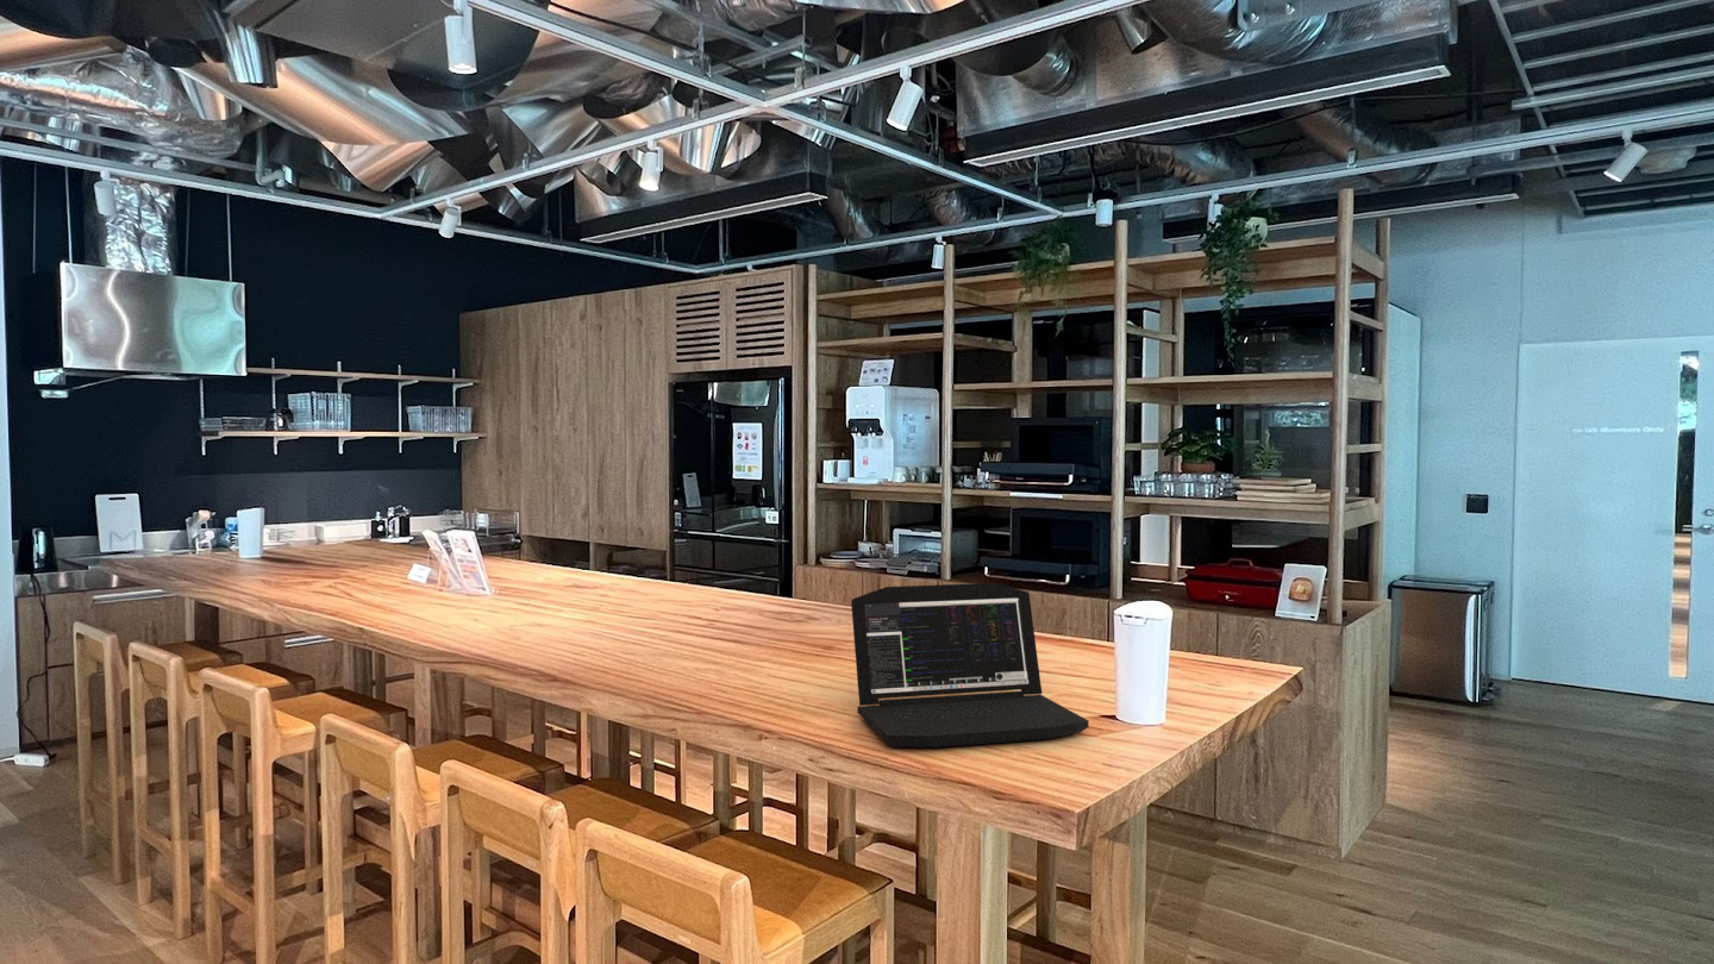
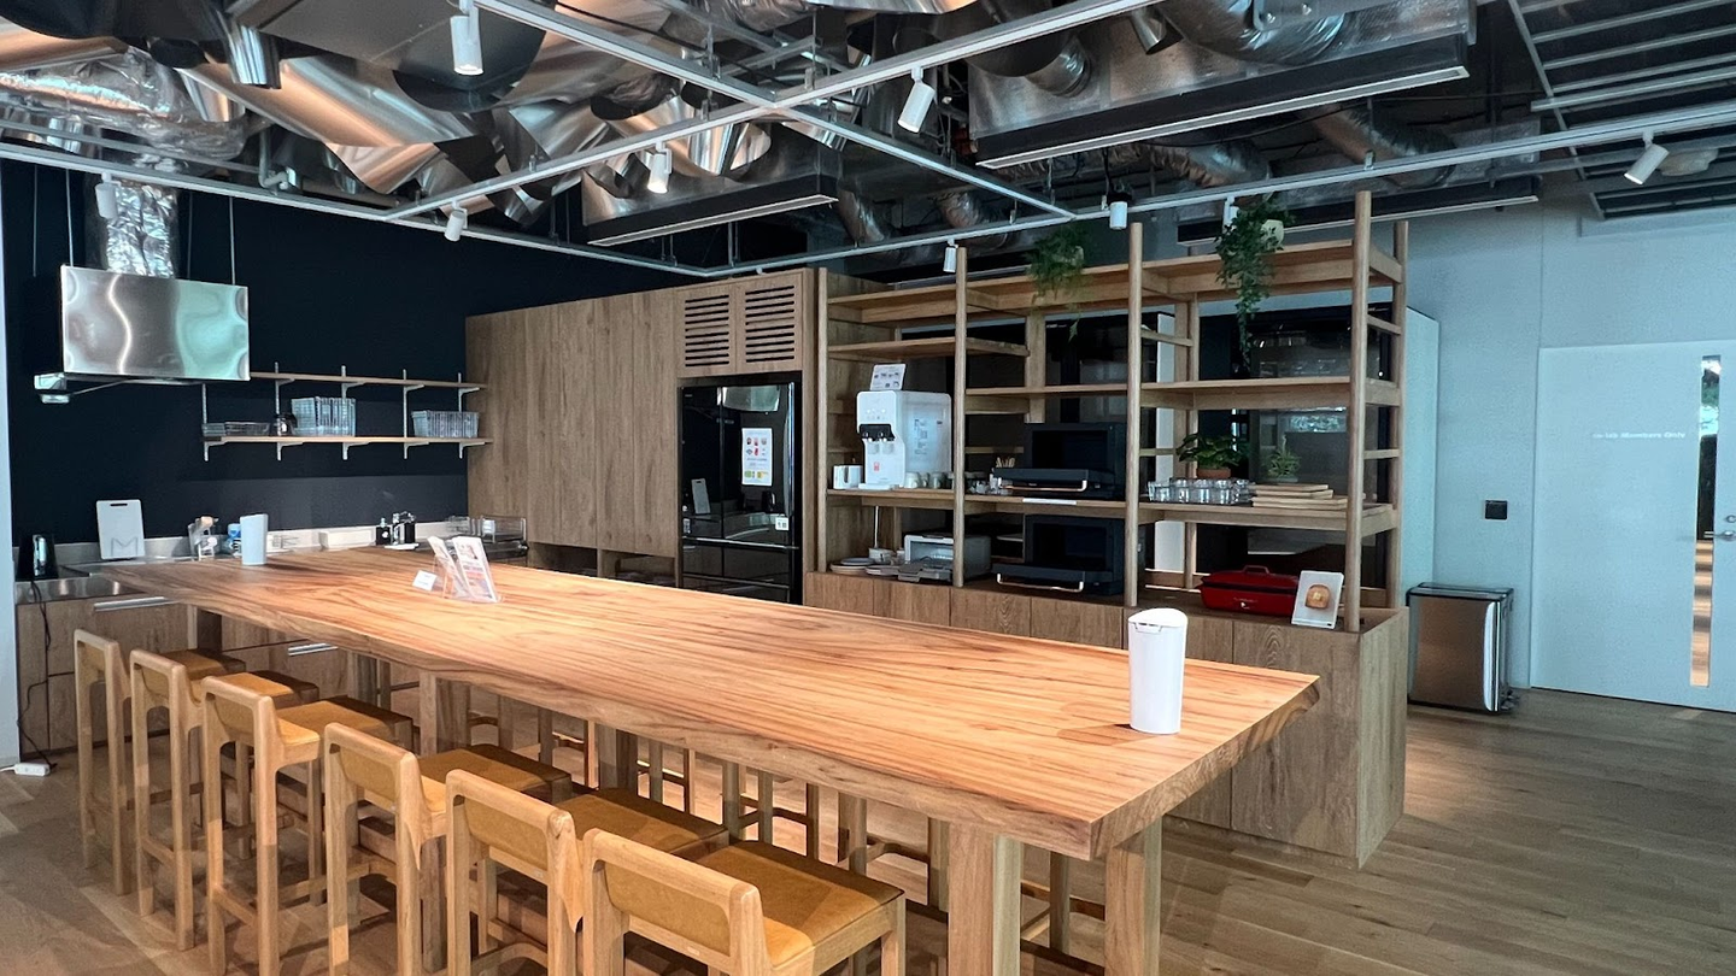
- laptop [850,582,1090,749]
